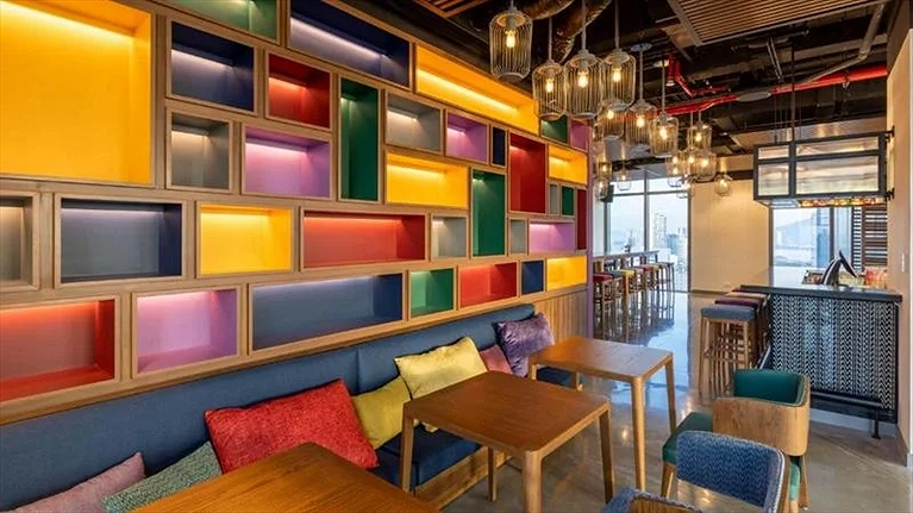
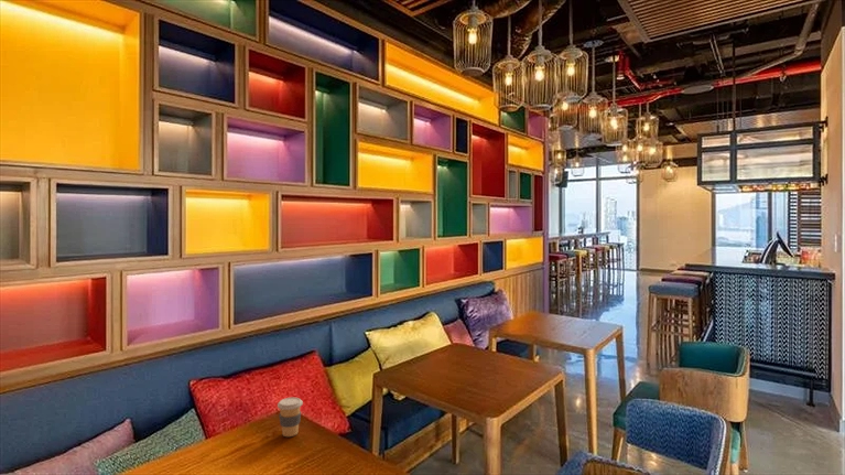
+ coffee cup [277,397,304,438]
